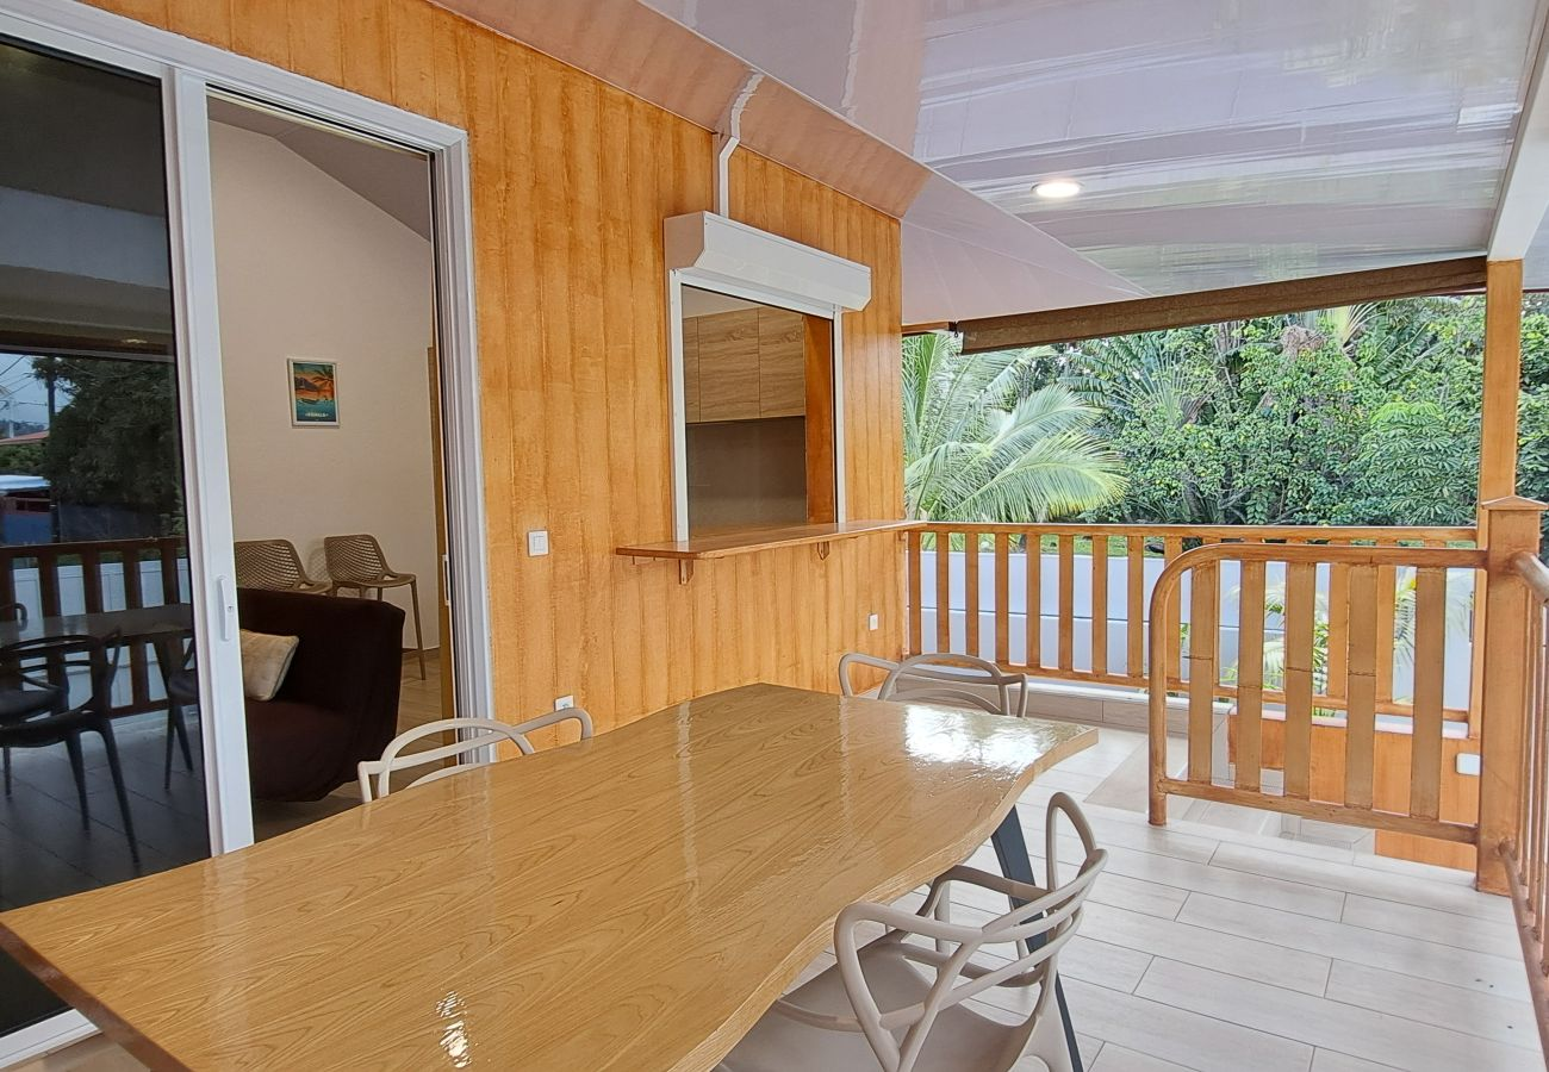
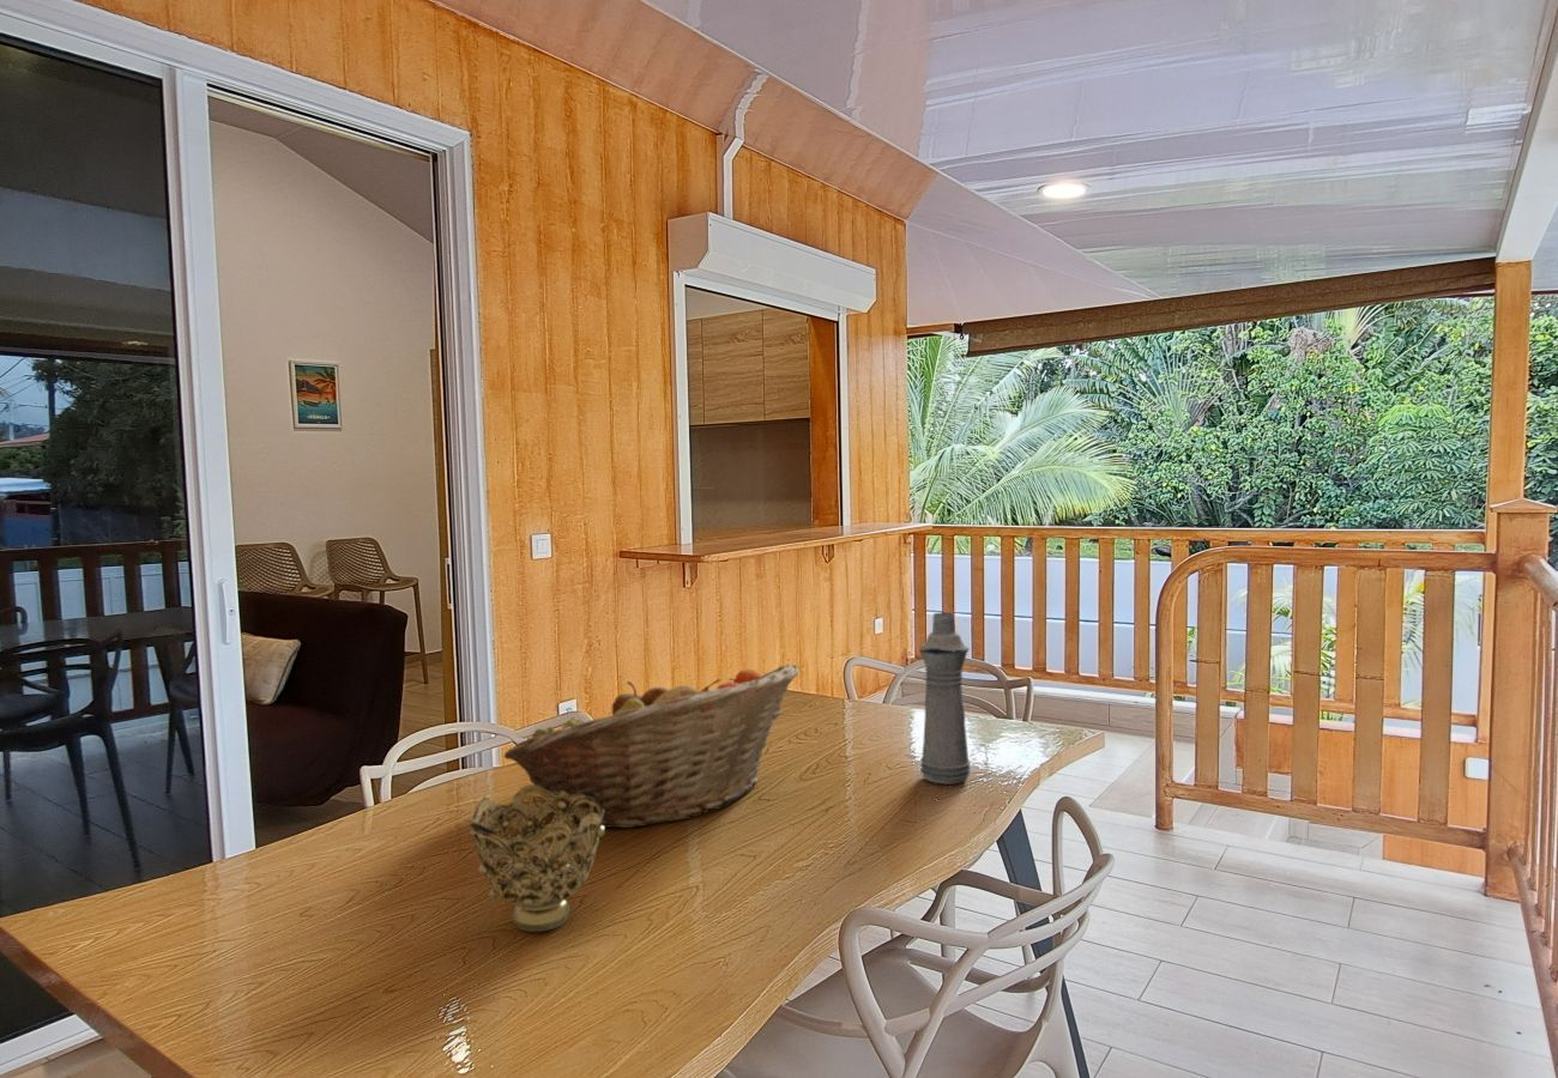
+ bottle [918,611,972,786]
+ decorative bowl [469,783,606,933]
+ fruit basket [502,662,801,829]
